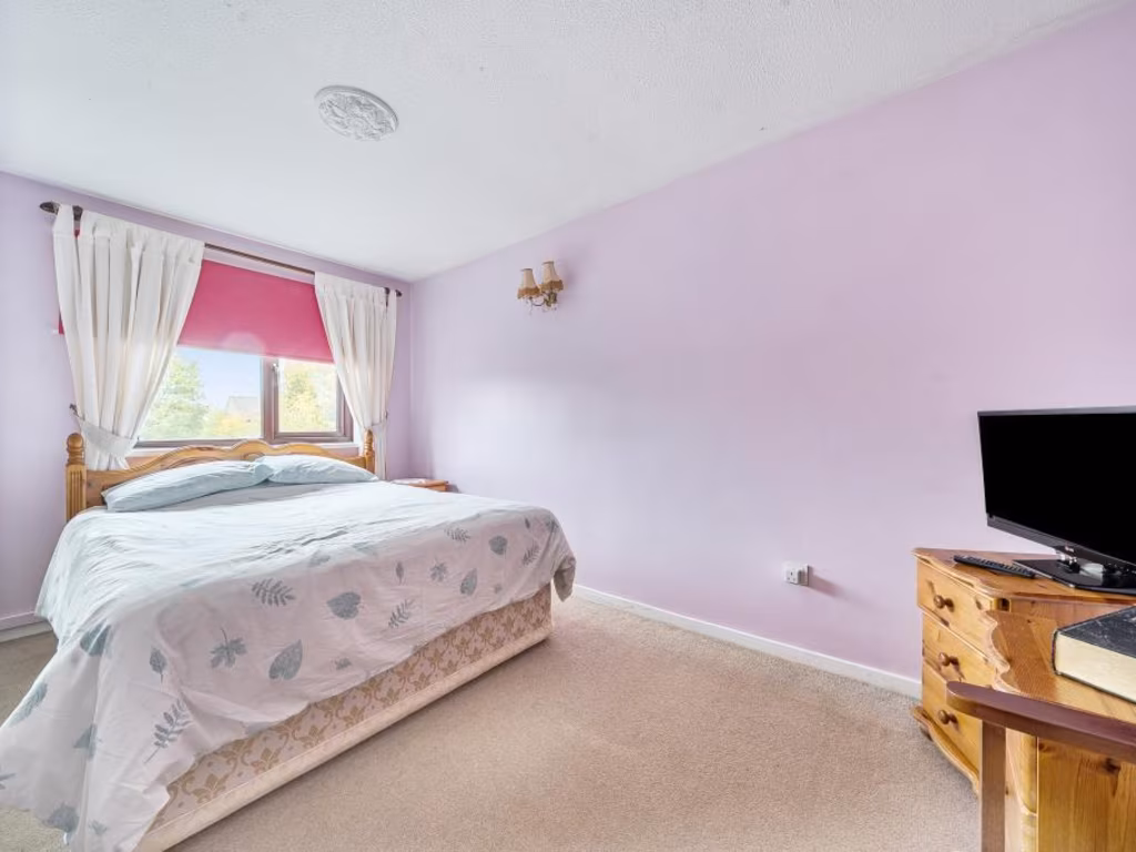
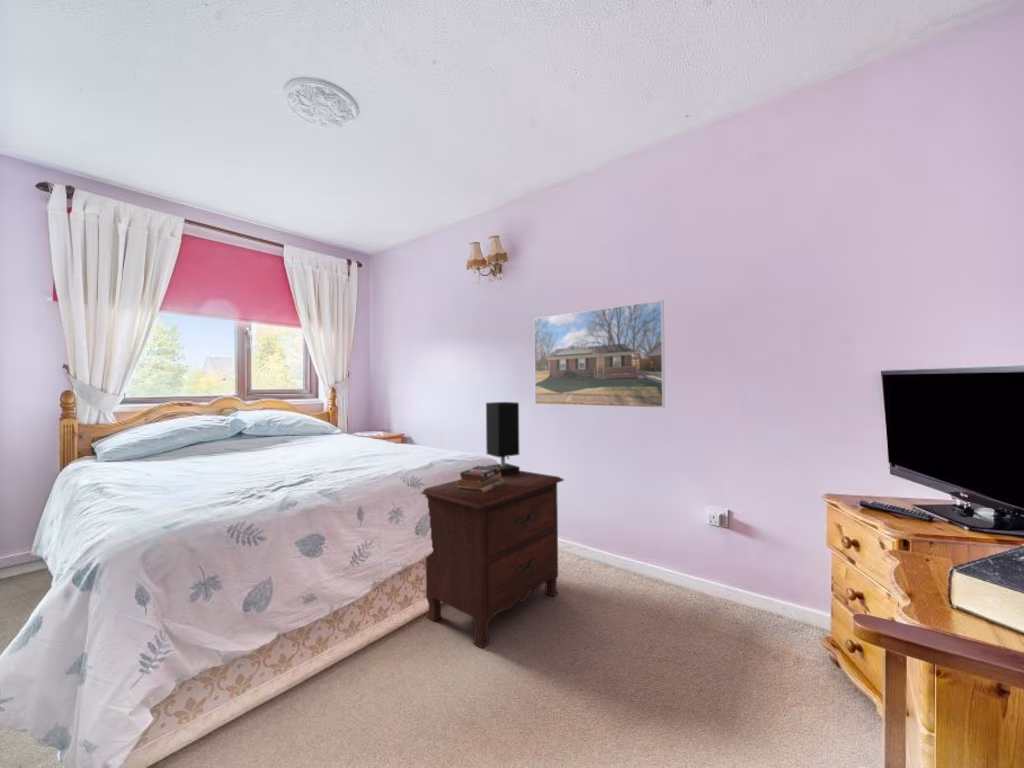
+ books [458,465,504,493]
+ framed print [533,299,666,409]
+ nightstand [421,470,565,649]
+ table lamp [485,401,521,476]
